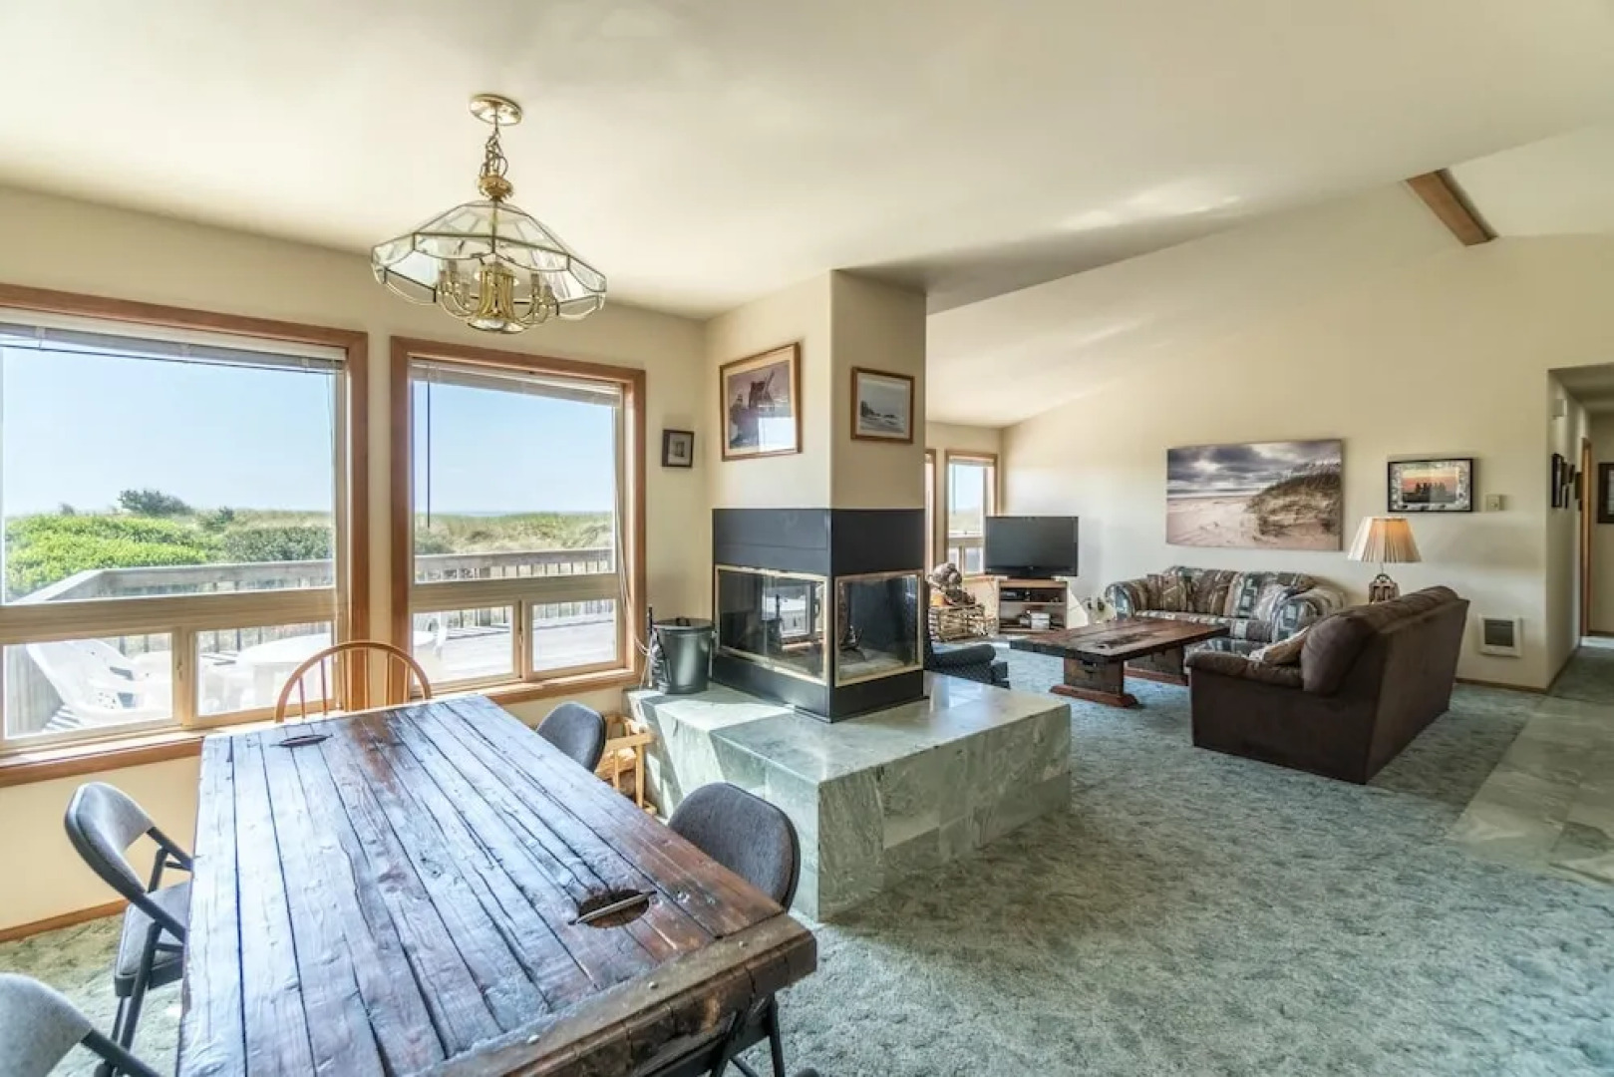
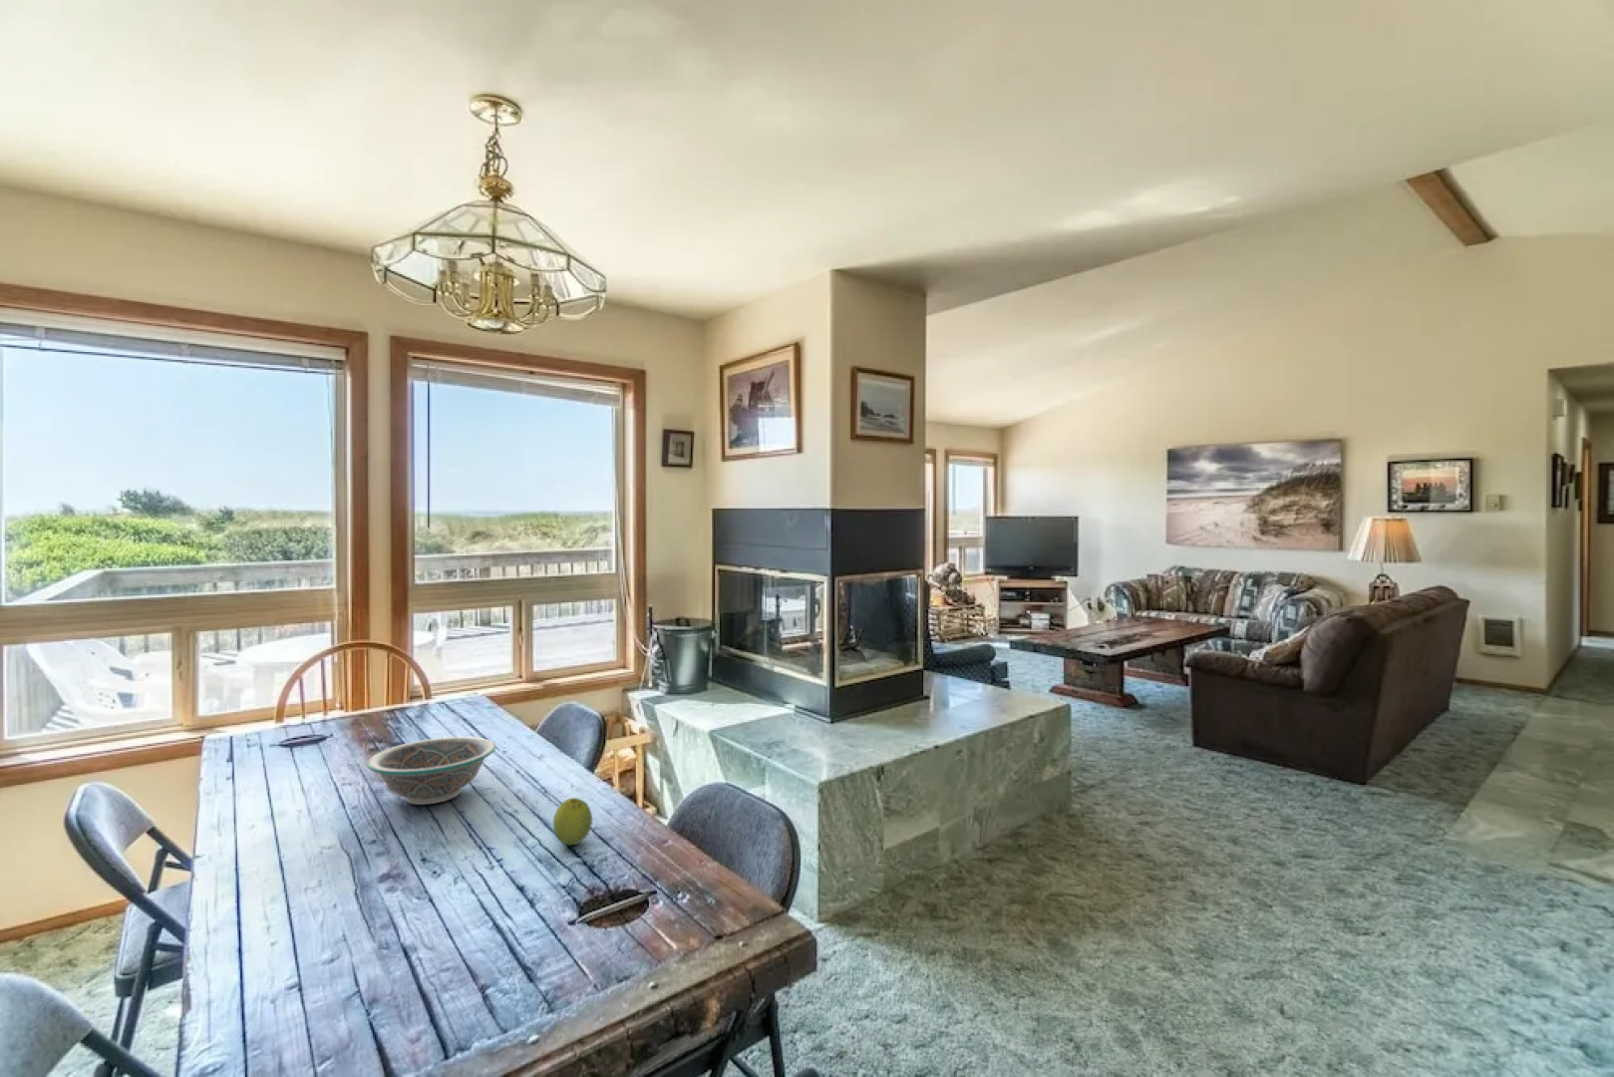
+ bowl [365,736,496,805]
+ fruit [553,797,594,846]
